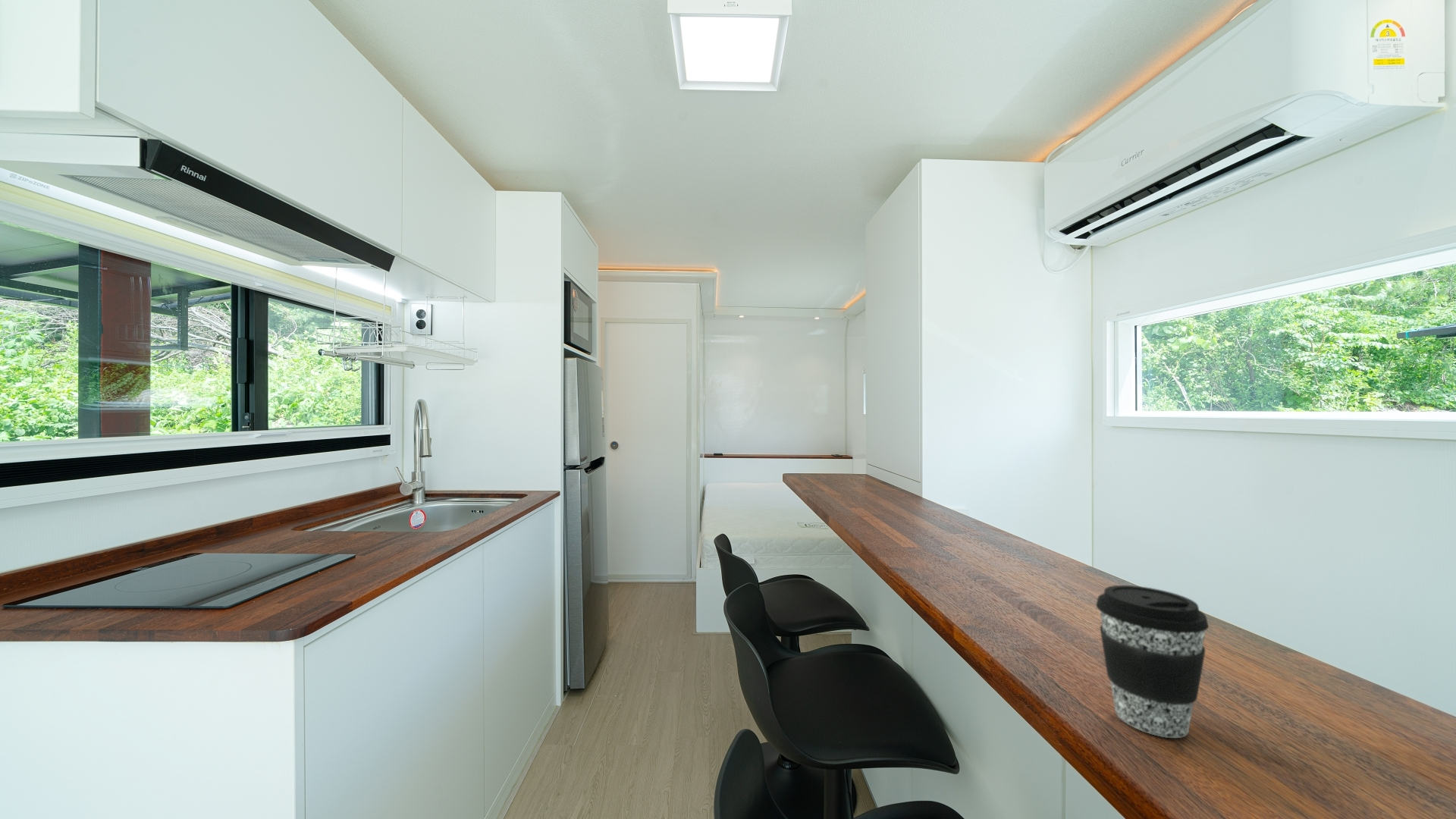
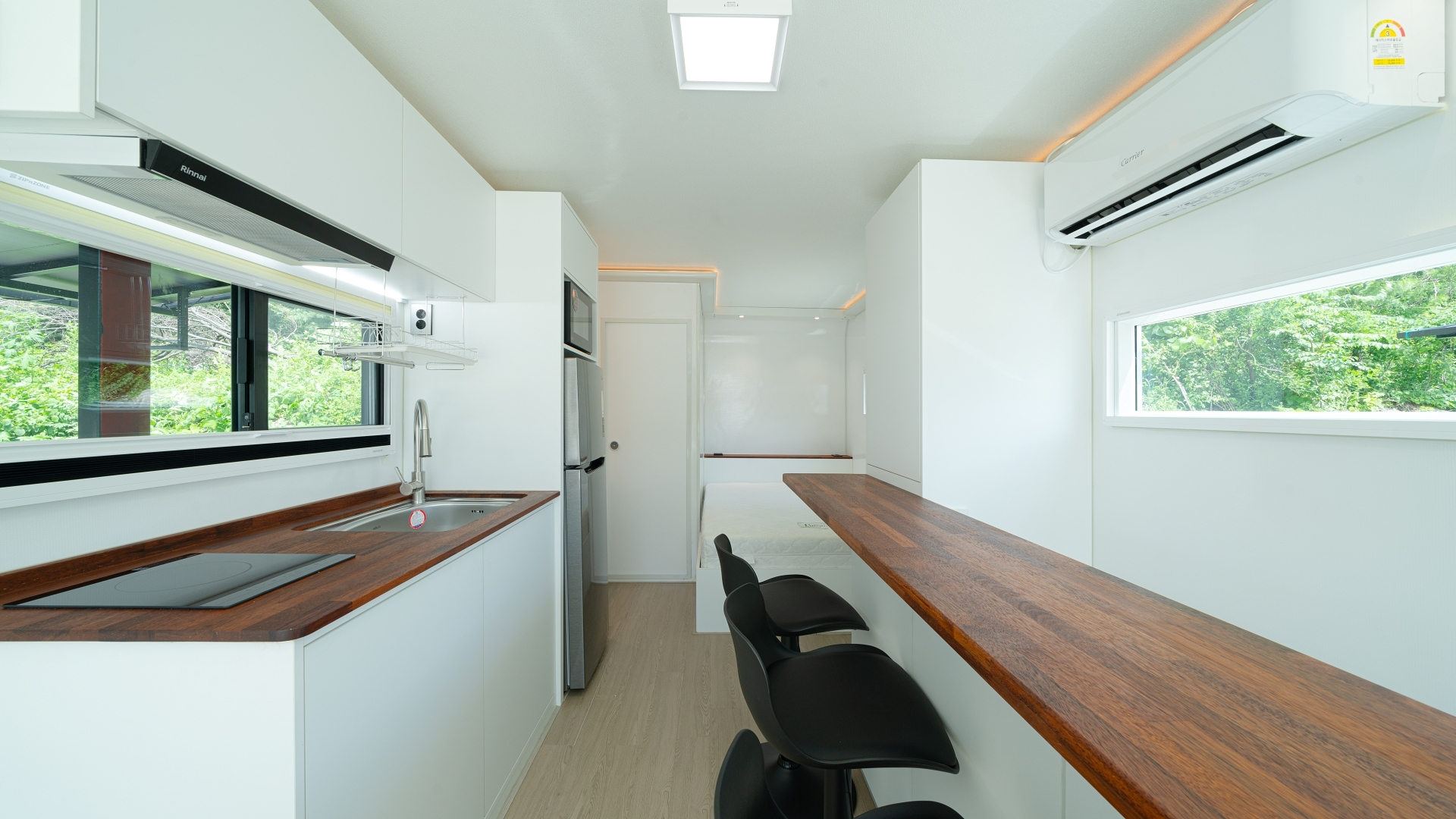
- coffee cup [1095,585,1210,739]
